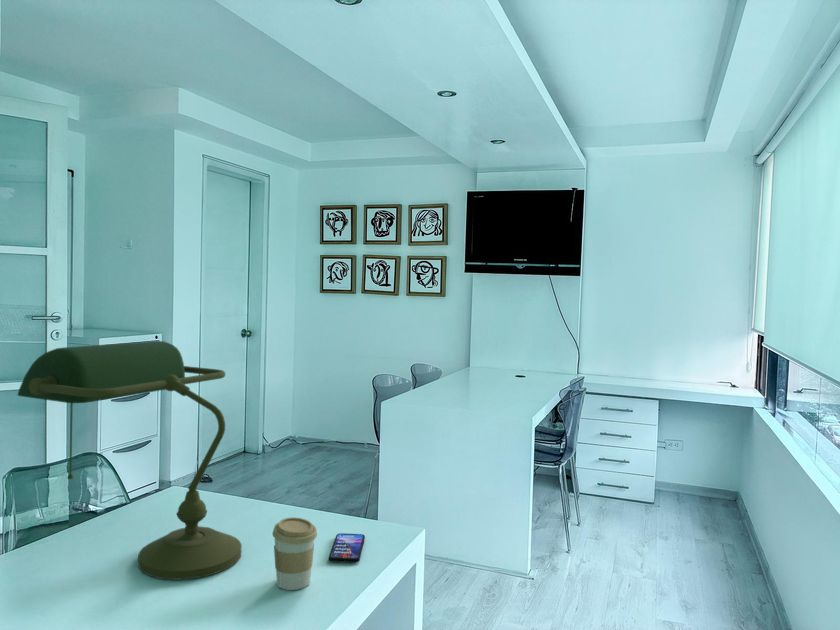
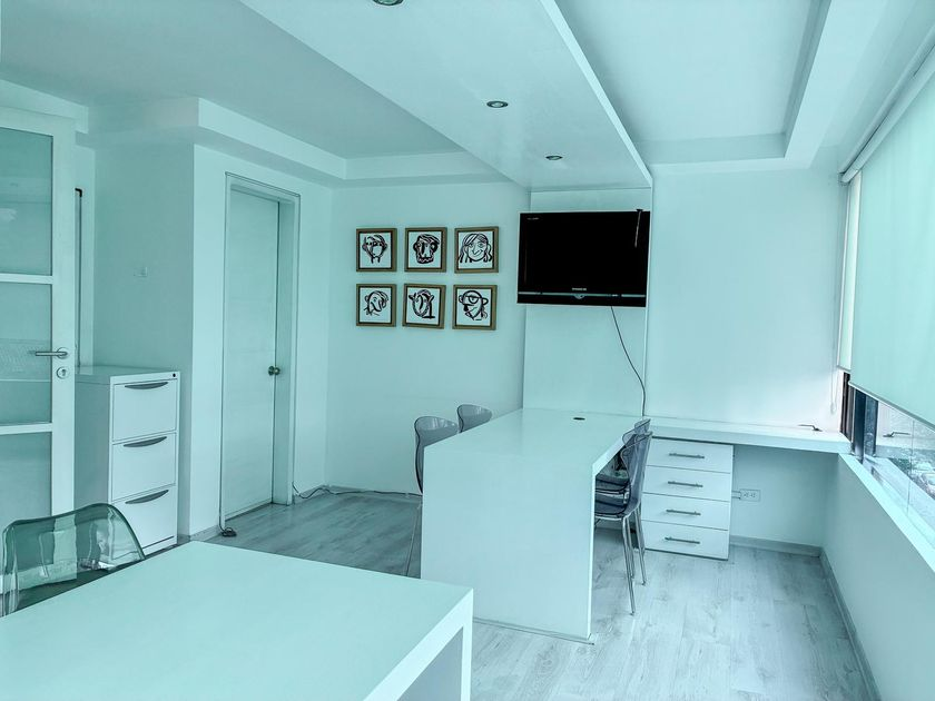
- desk lamp [17,340,242,581]
- coffee cup [272,516,318,591]
- smartphone [328,532,366,563]
